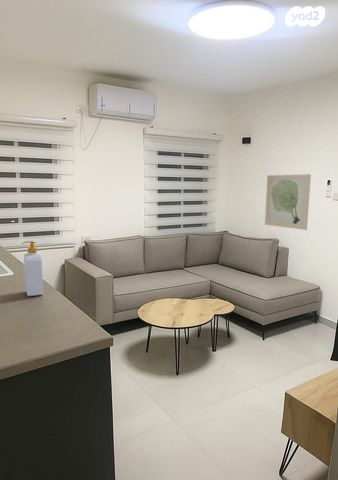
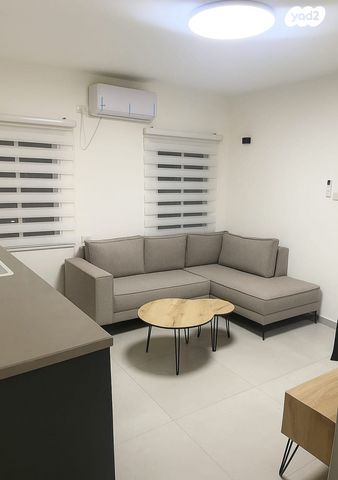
- soap bottle [21,240,44,297]
- wall art [264,173,312,231]
